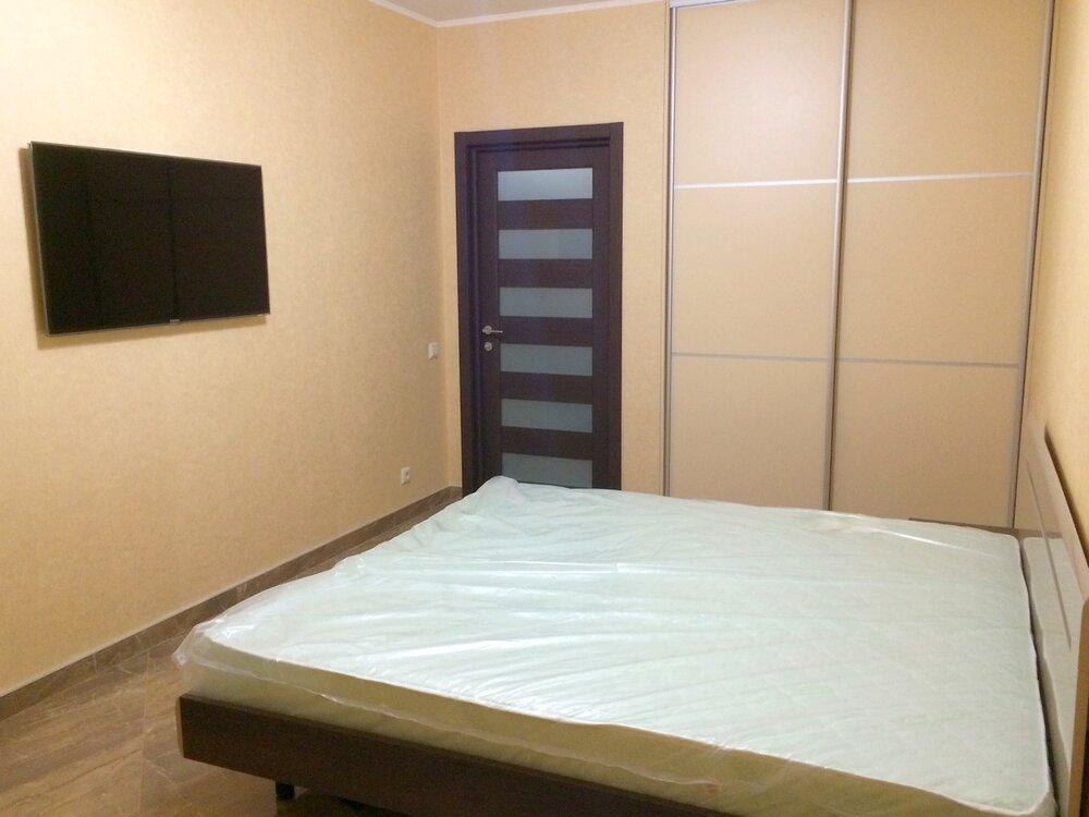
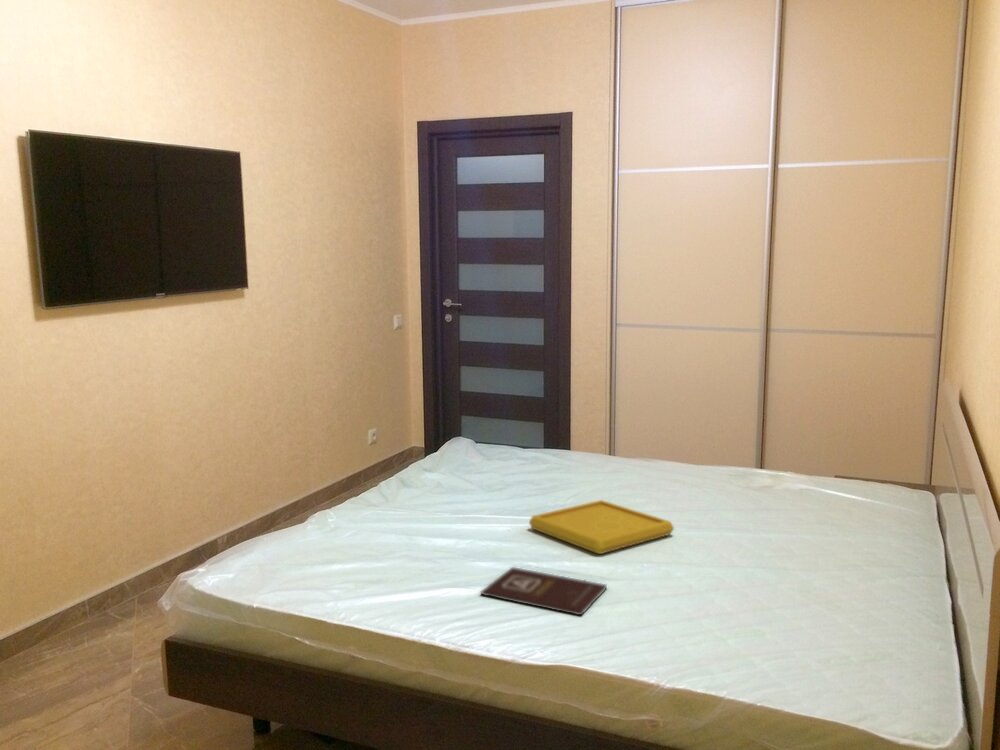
+ serving tray [528,499,675,555]
+ book [480,566,608,617]
